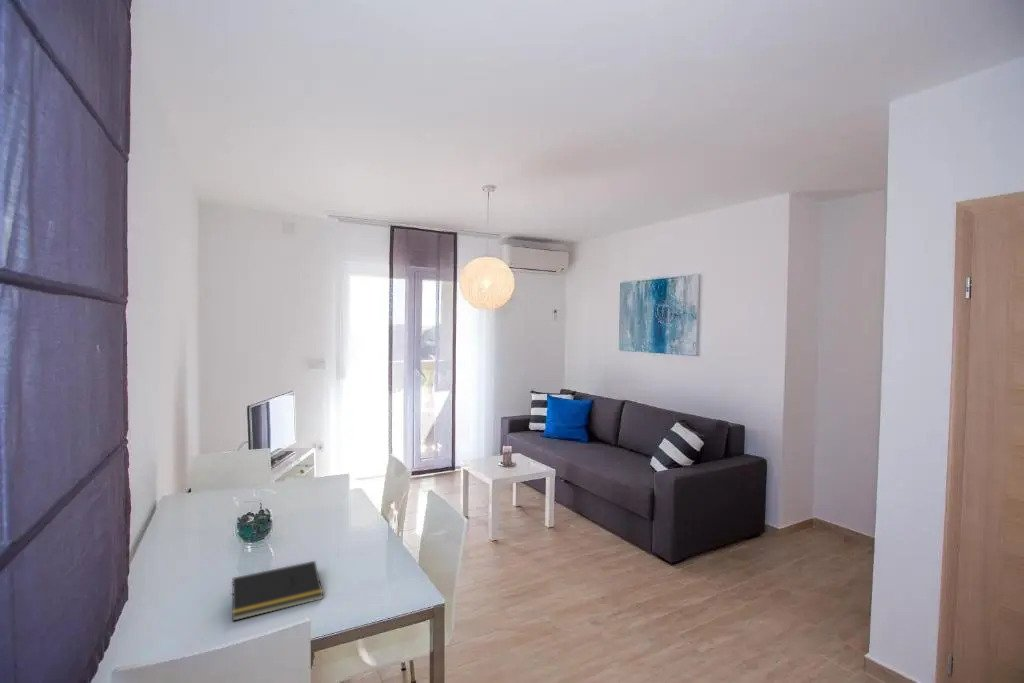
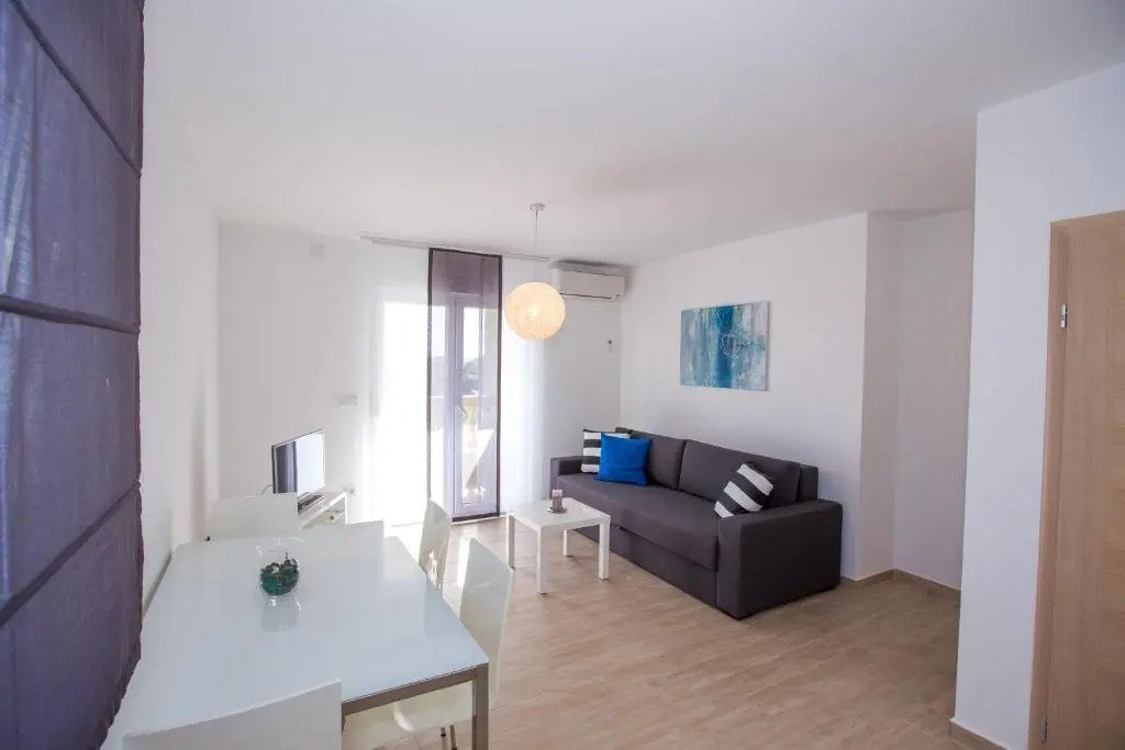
- notepad [229,560,324,622]
